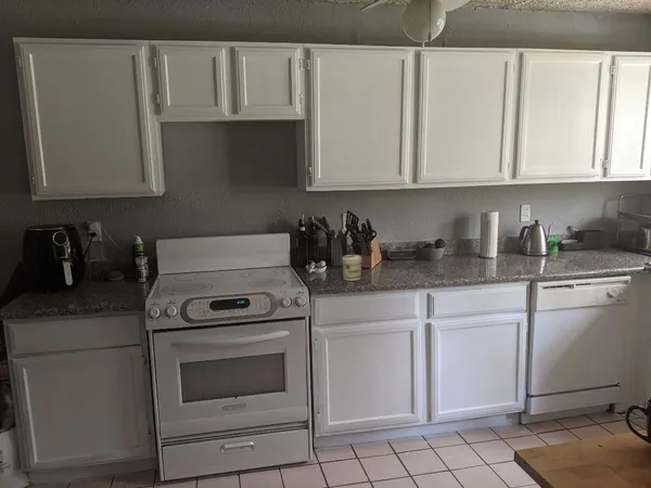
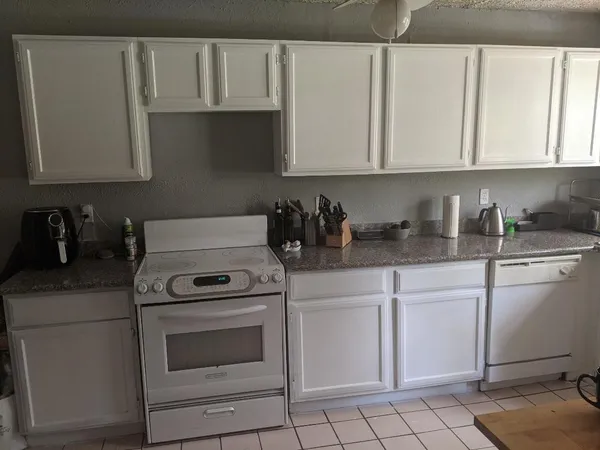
- jar [341,254,362,282]
